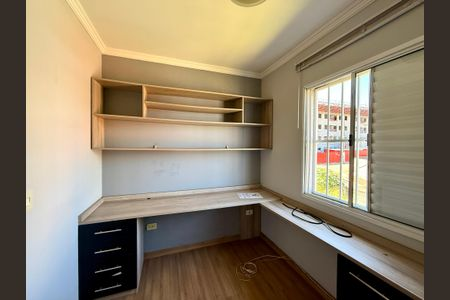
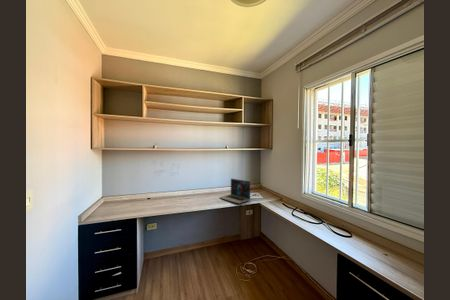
+ laptop [218,178,251,204]
